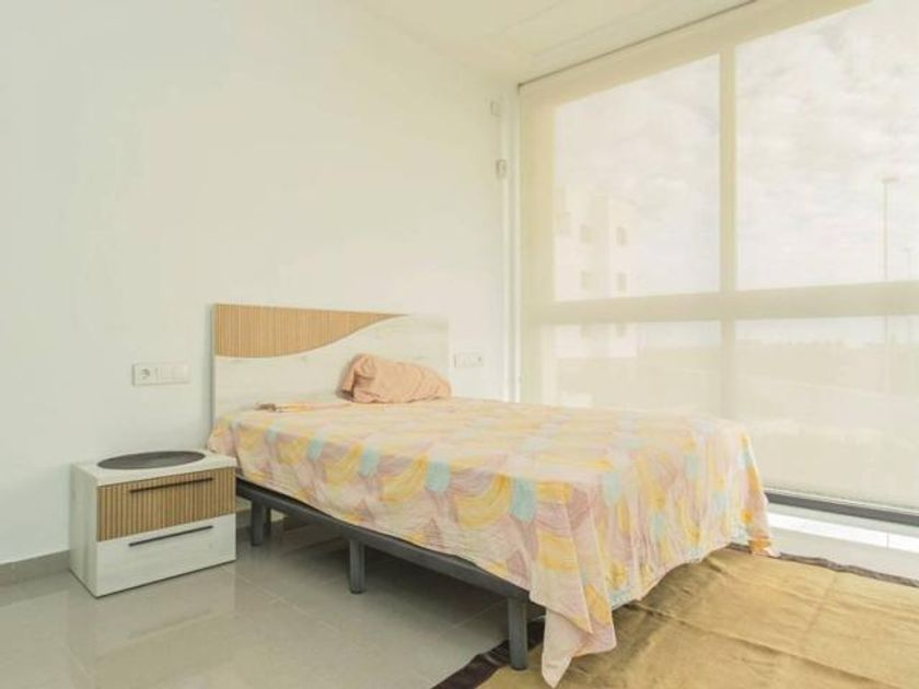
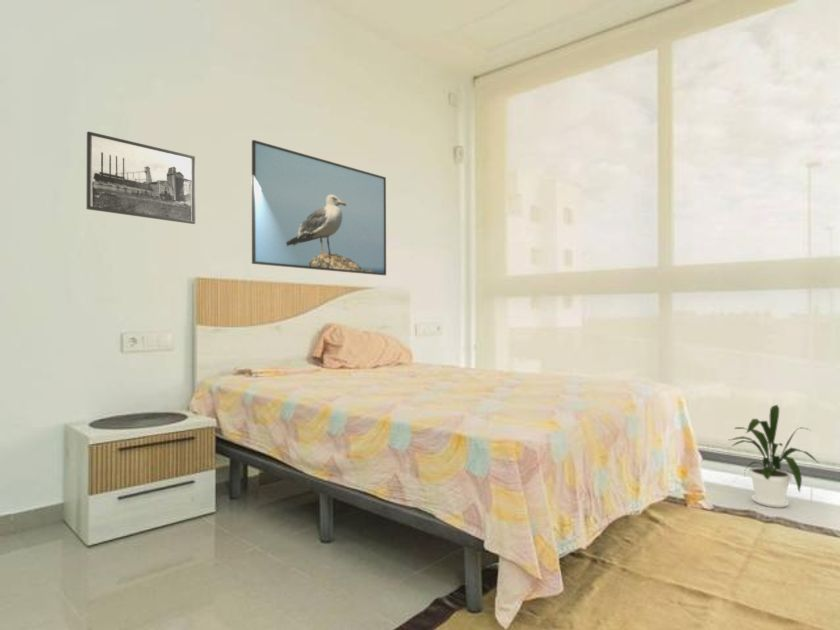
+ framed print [251,139,387,276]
+ house plant [729,404,820,509]
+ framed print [85,130,196,225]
